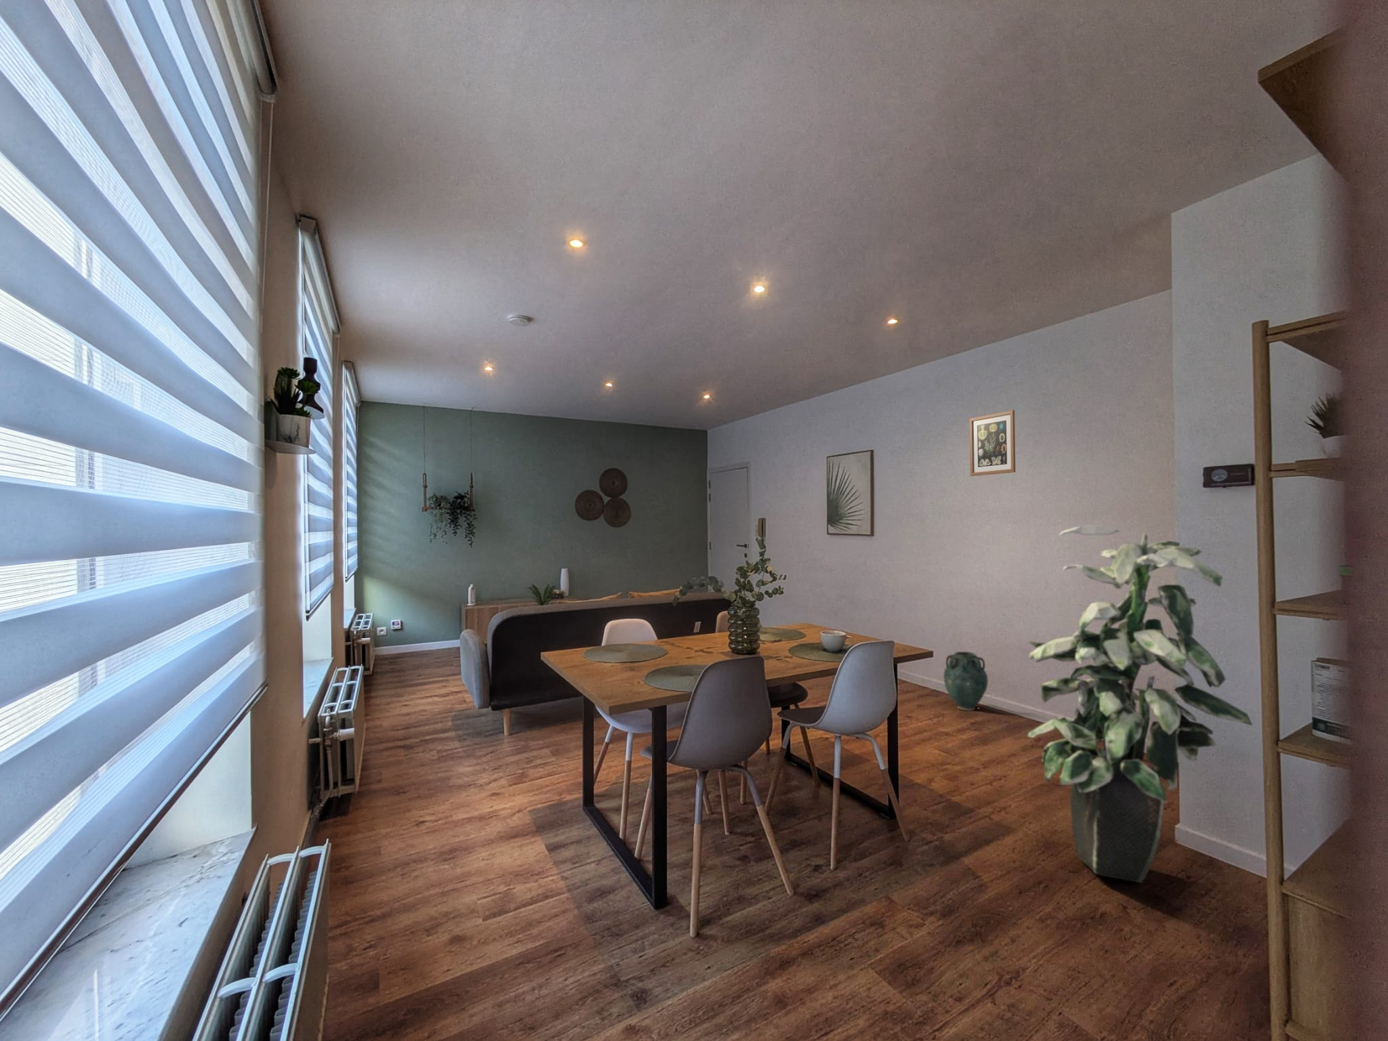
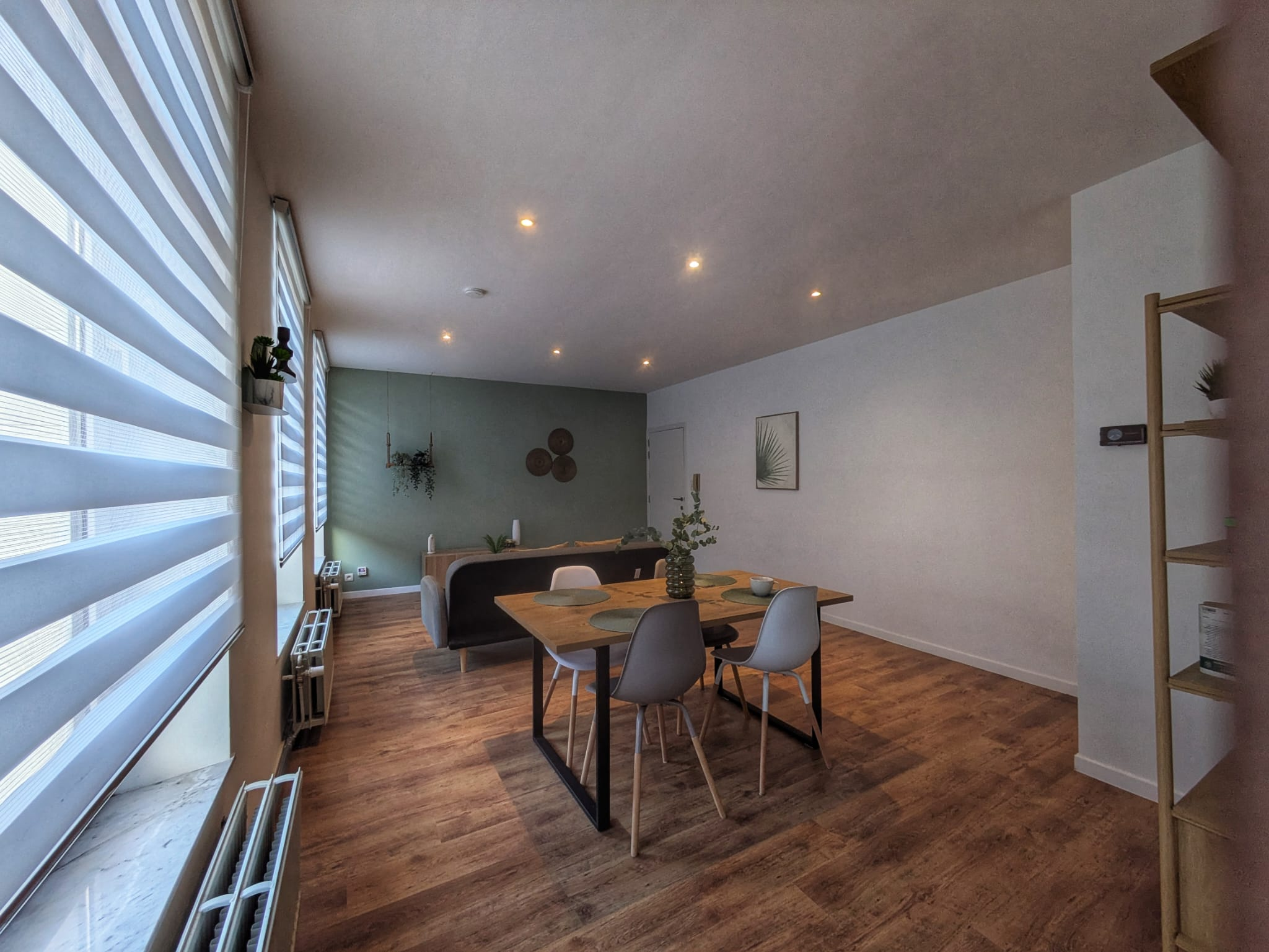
- vase [943,651,989,712]
- wall art [968,410,1016,477]
- indoor plant [1027,525,1253,884]
